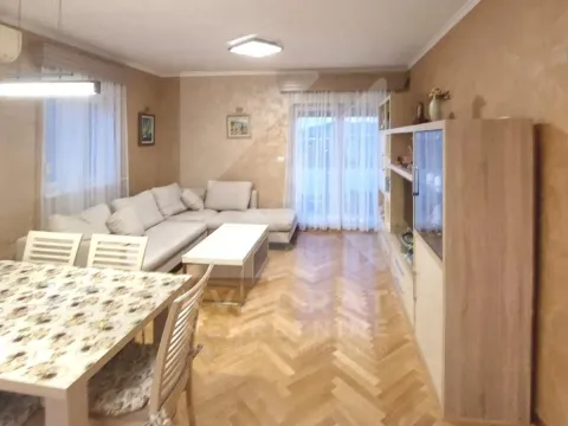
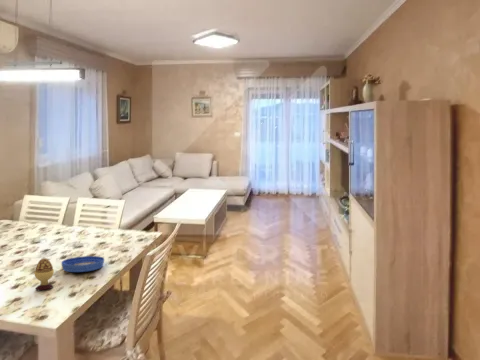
+ decorative egg [33,257,55,291]
+ bowl [60,255,105,273]
